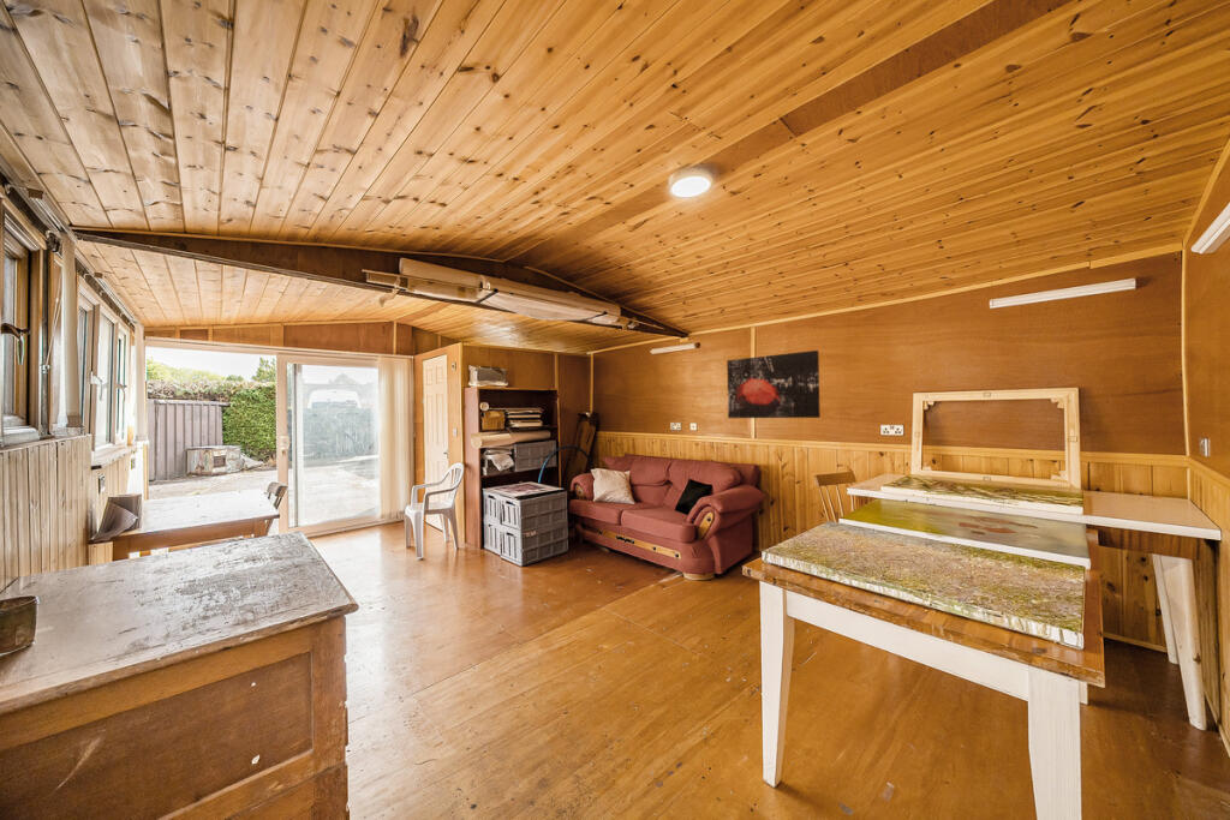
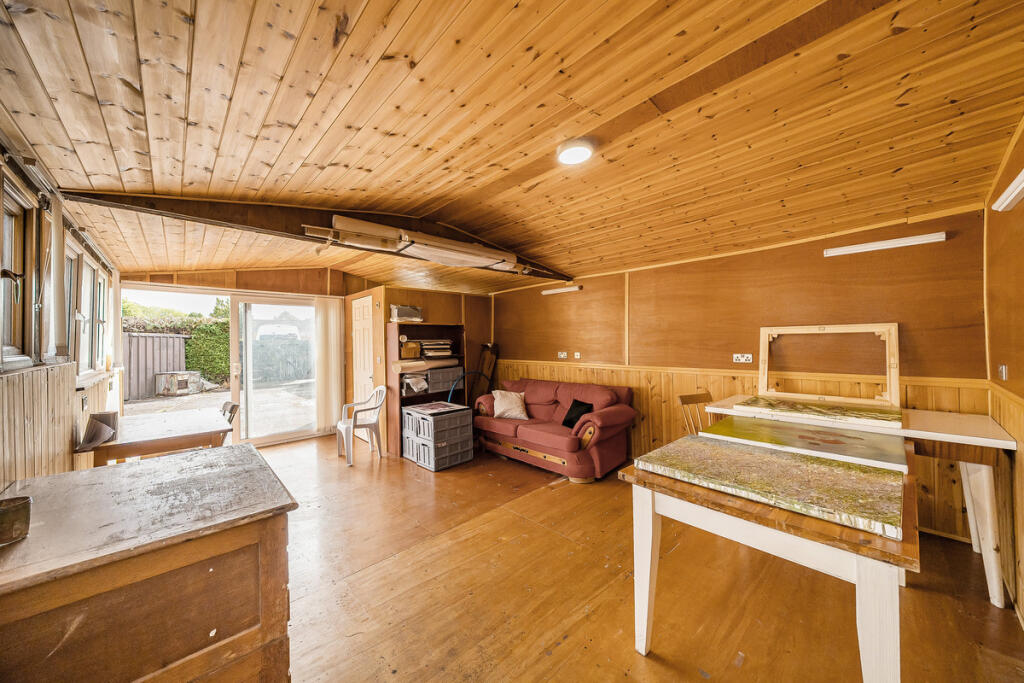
- wall art [726,349,822,419]
